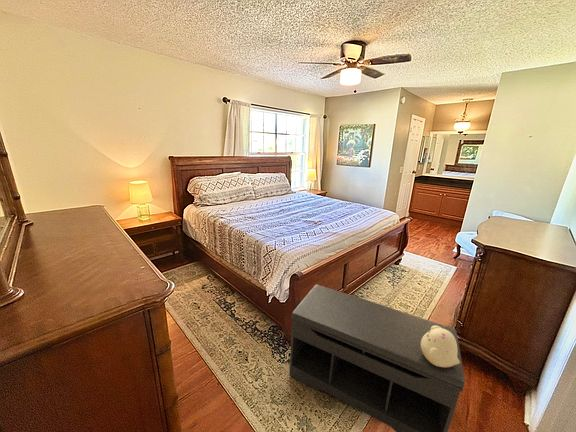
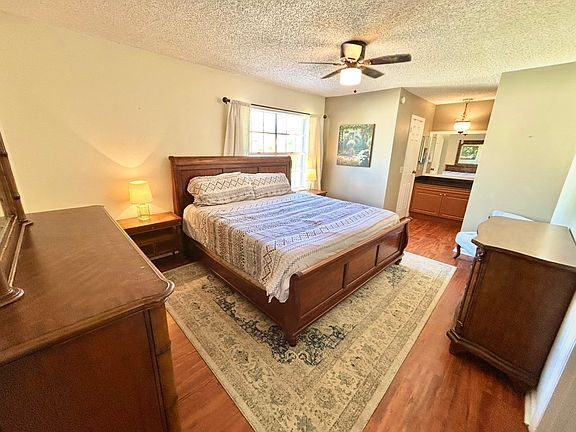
- bench [288,283,466,432]
- plush toy [421,325,460,367]
